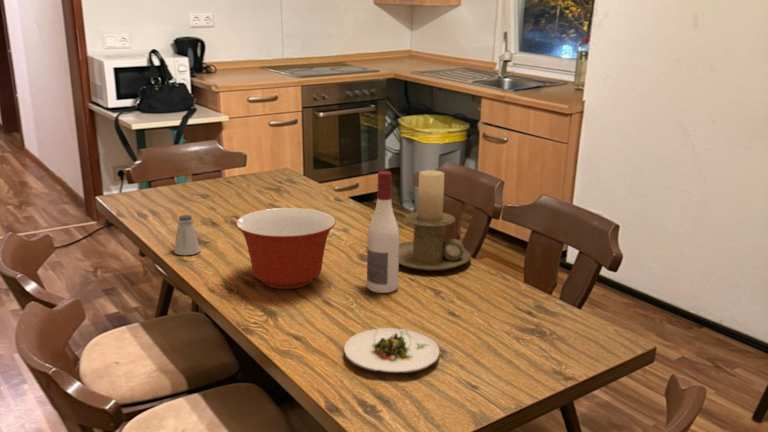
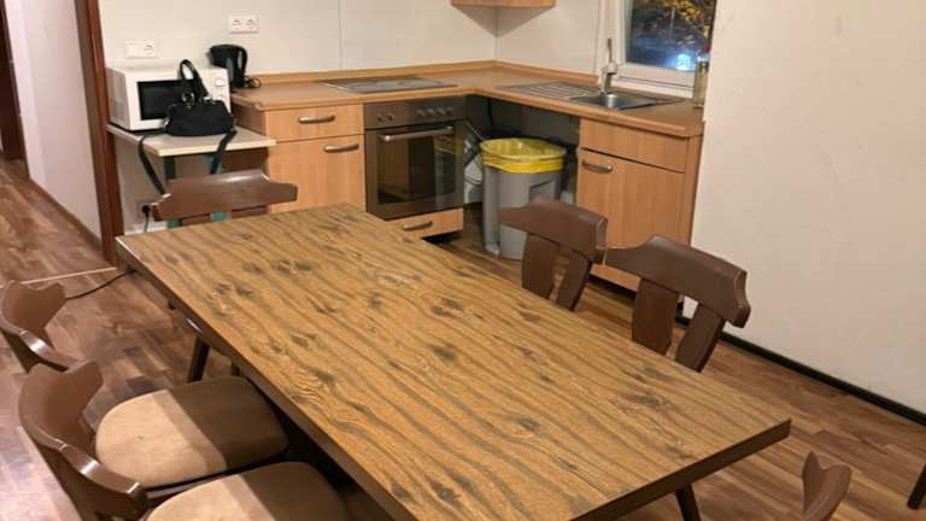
- saltshaker [173,214,202,256]
- mixing bowl [235,207,337,290]
- salad plate [343,327,440,374]
- candle holder [399,169,472,272]
- alcohol [366,170,401,294]
